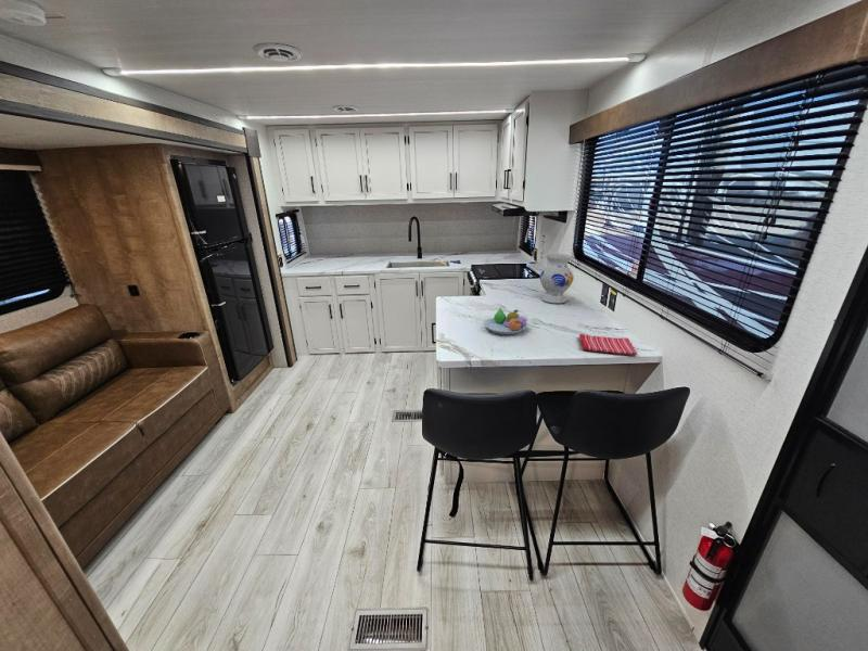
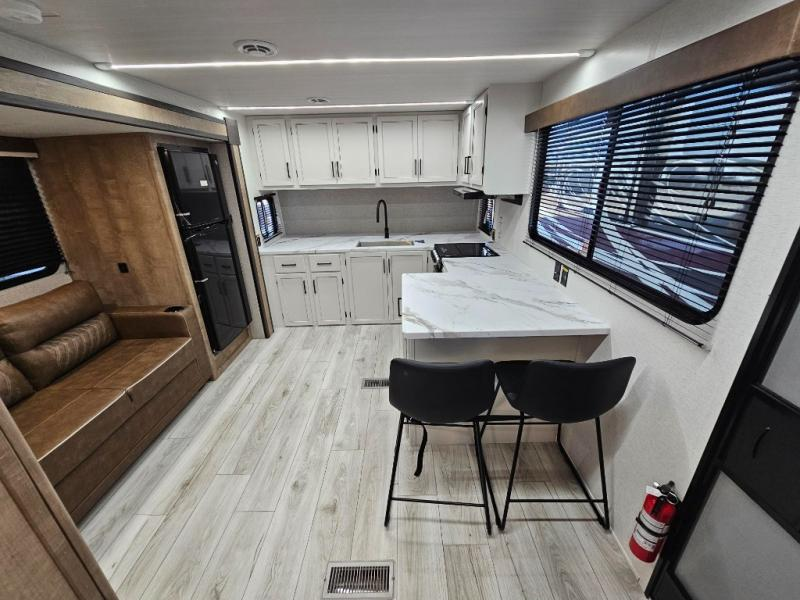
- dish towel [578,333,638,356]
- vase [539,253,574,305]
- fruit bowl [483,307,528,335]
